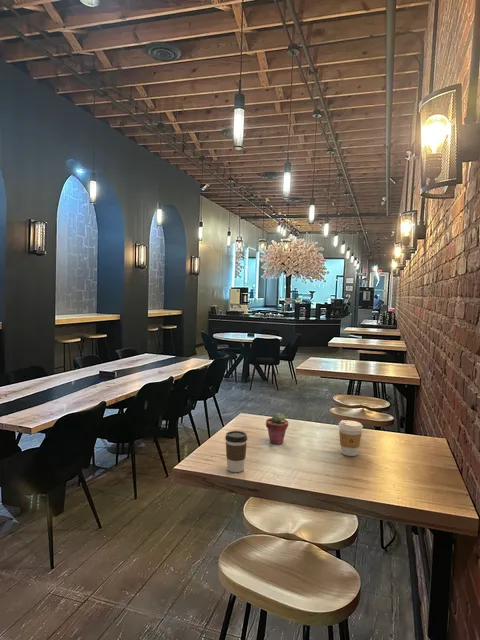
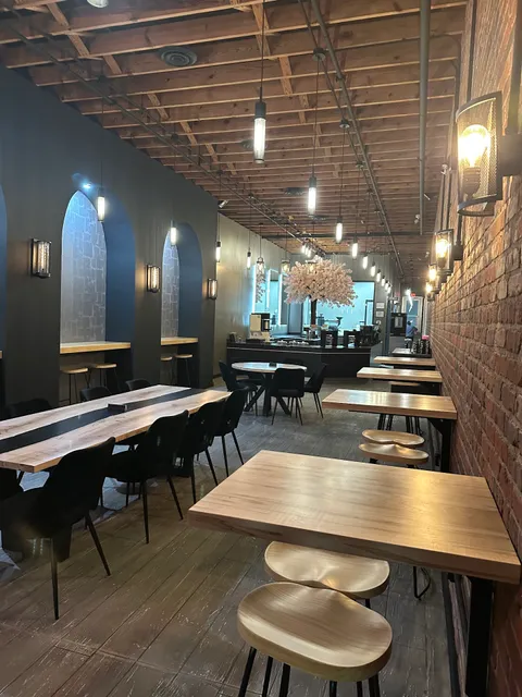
- potted succulent [265,412,289,445]
- coffee cup [224,430,248,473]
- coffee cup [338,419,364,457]
